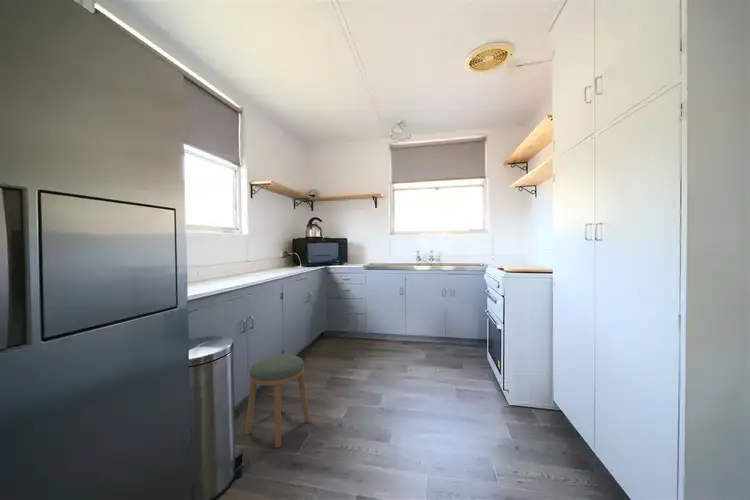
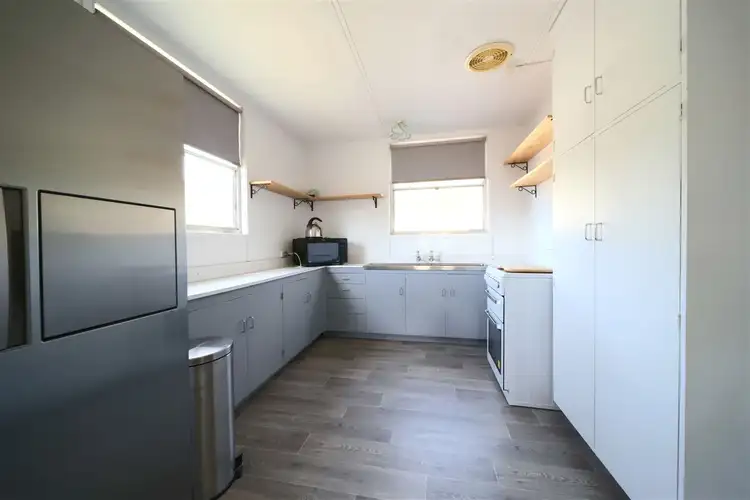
- stool [244,353,311,448]
